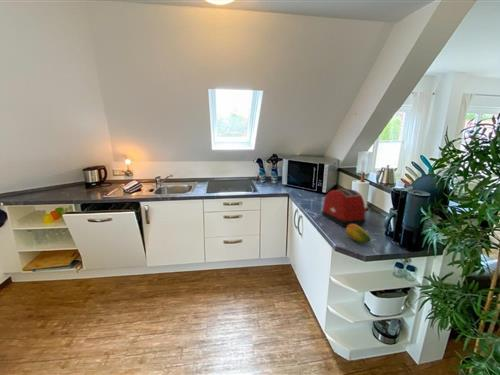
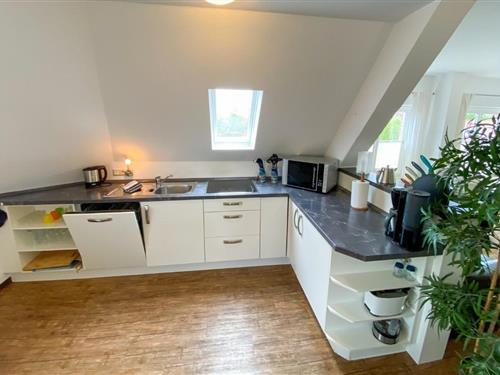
- toaster [321,188,366,228]
- fruit [345,224,371,244]
